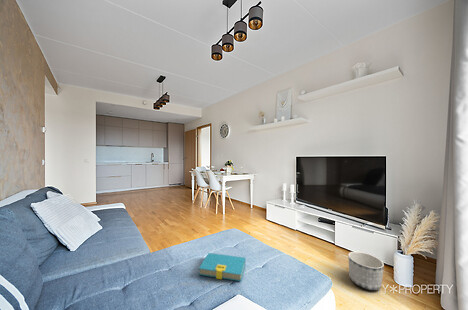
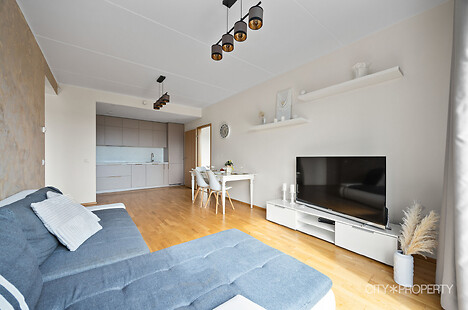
- planter [347,250,385,291]
- book [198,252,247,282]
